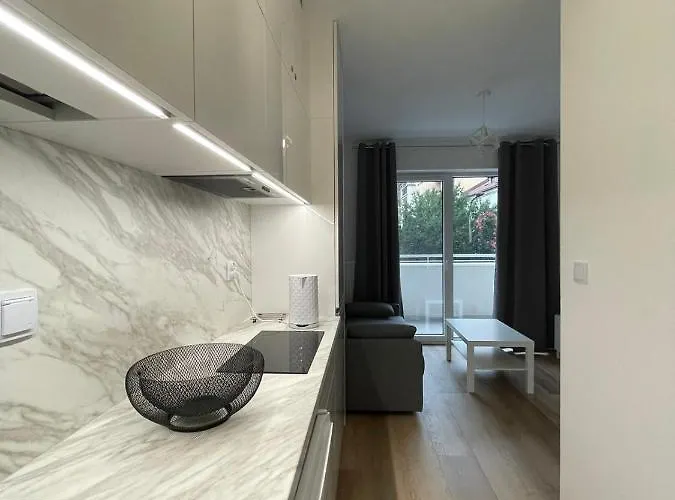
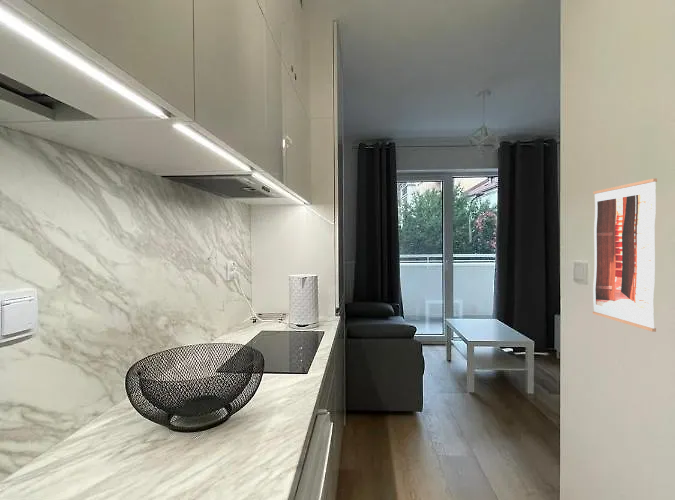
+ wall art [592,178,658,333]
